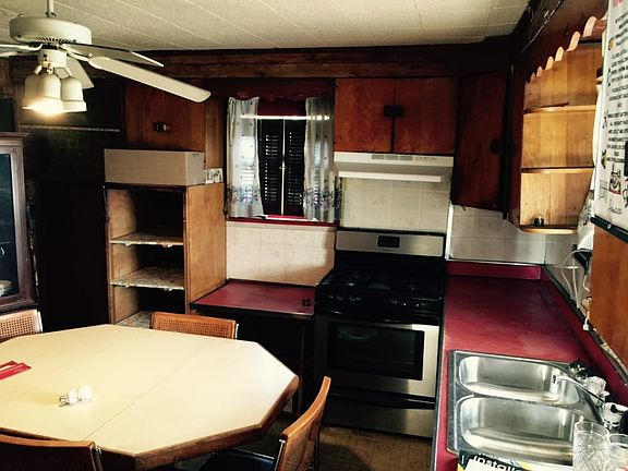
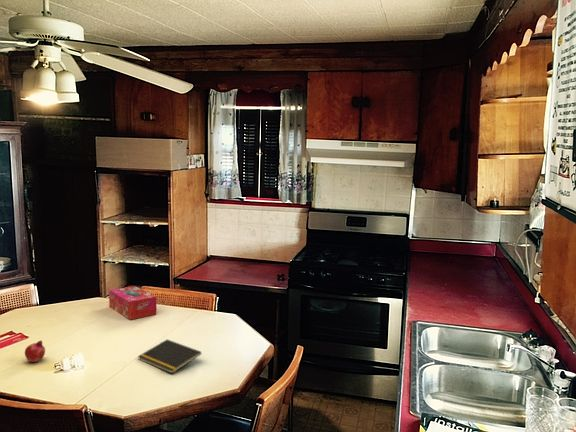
+ fruit [24,339,46,363]
+ notepad [137,338,202,374]
+ tissue box [108,285,158,321]
